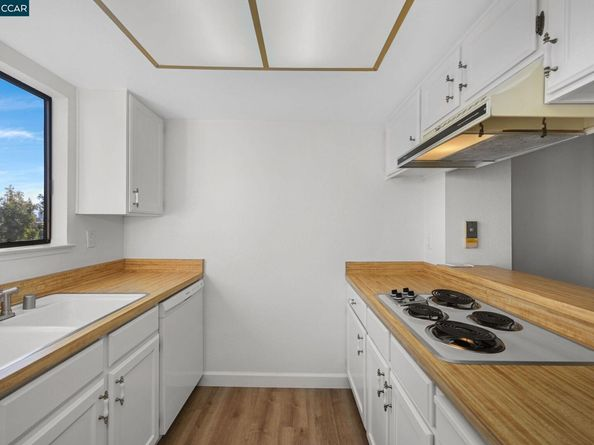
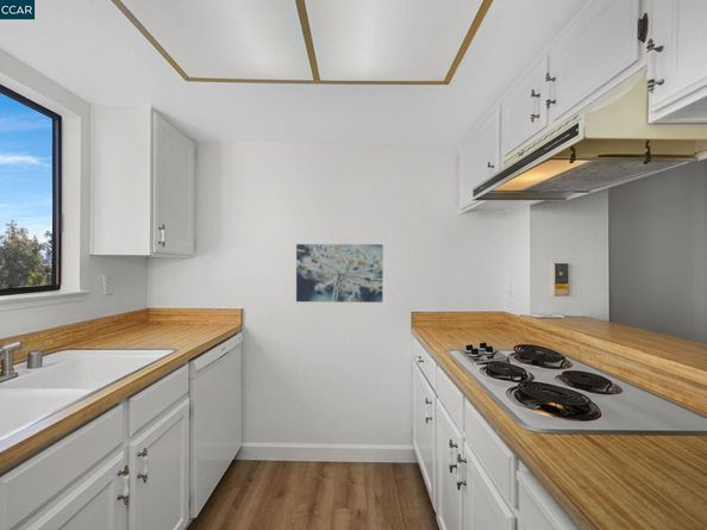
+ wall art [295,243,384,304]
